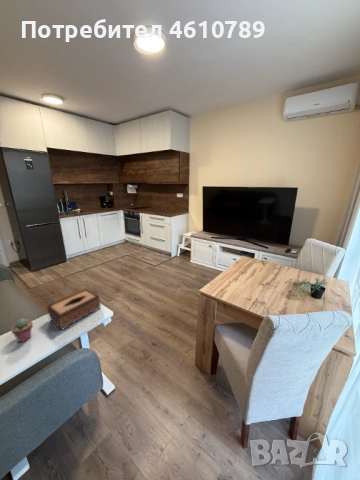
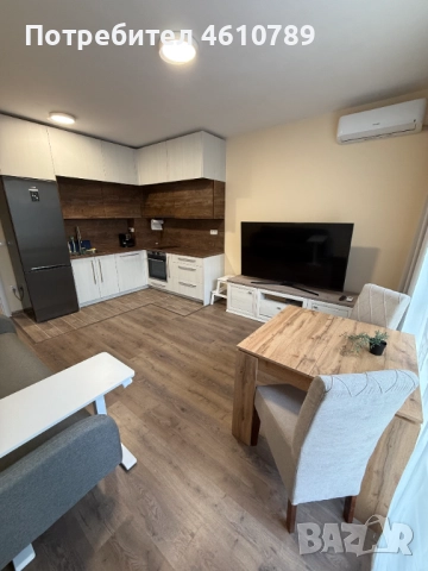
- potted succulent [10,317,34,343]
- tissue box [46,288,102,331]
